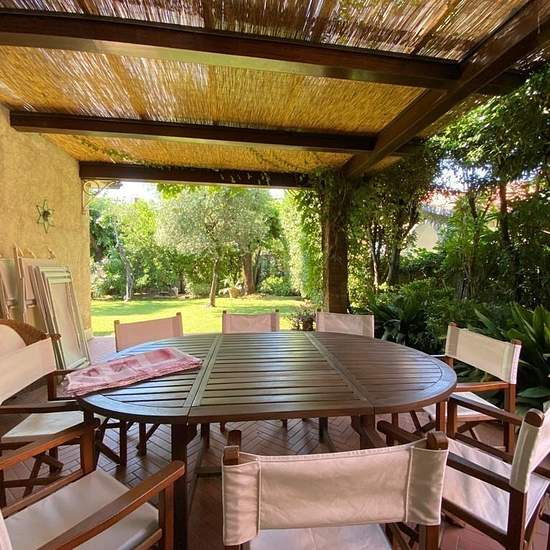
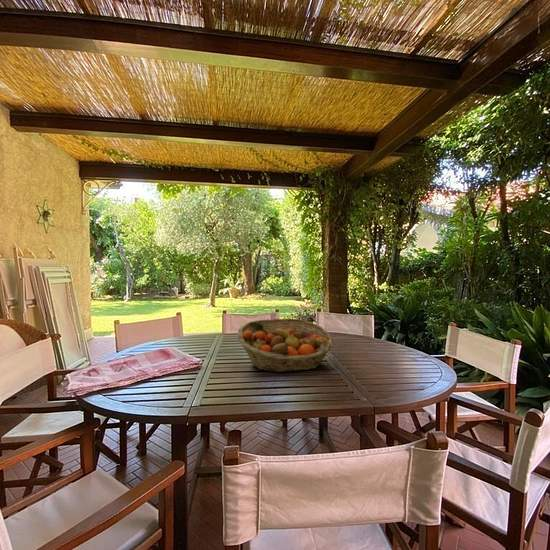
+ fruit basket [237,317,335,373]
